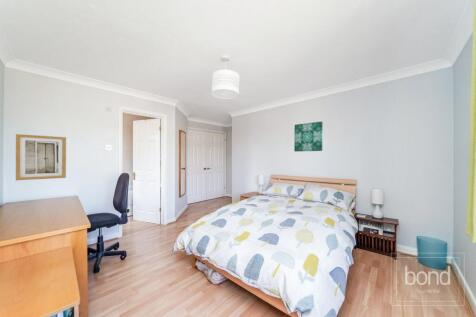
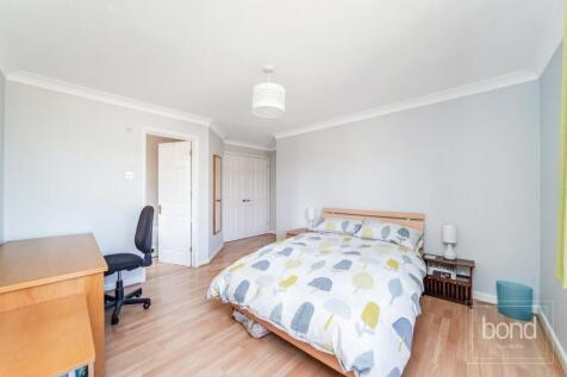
- wall art [293,120,324,152]
- wall art [15,133,67,181]
